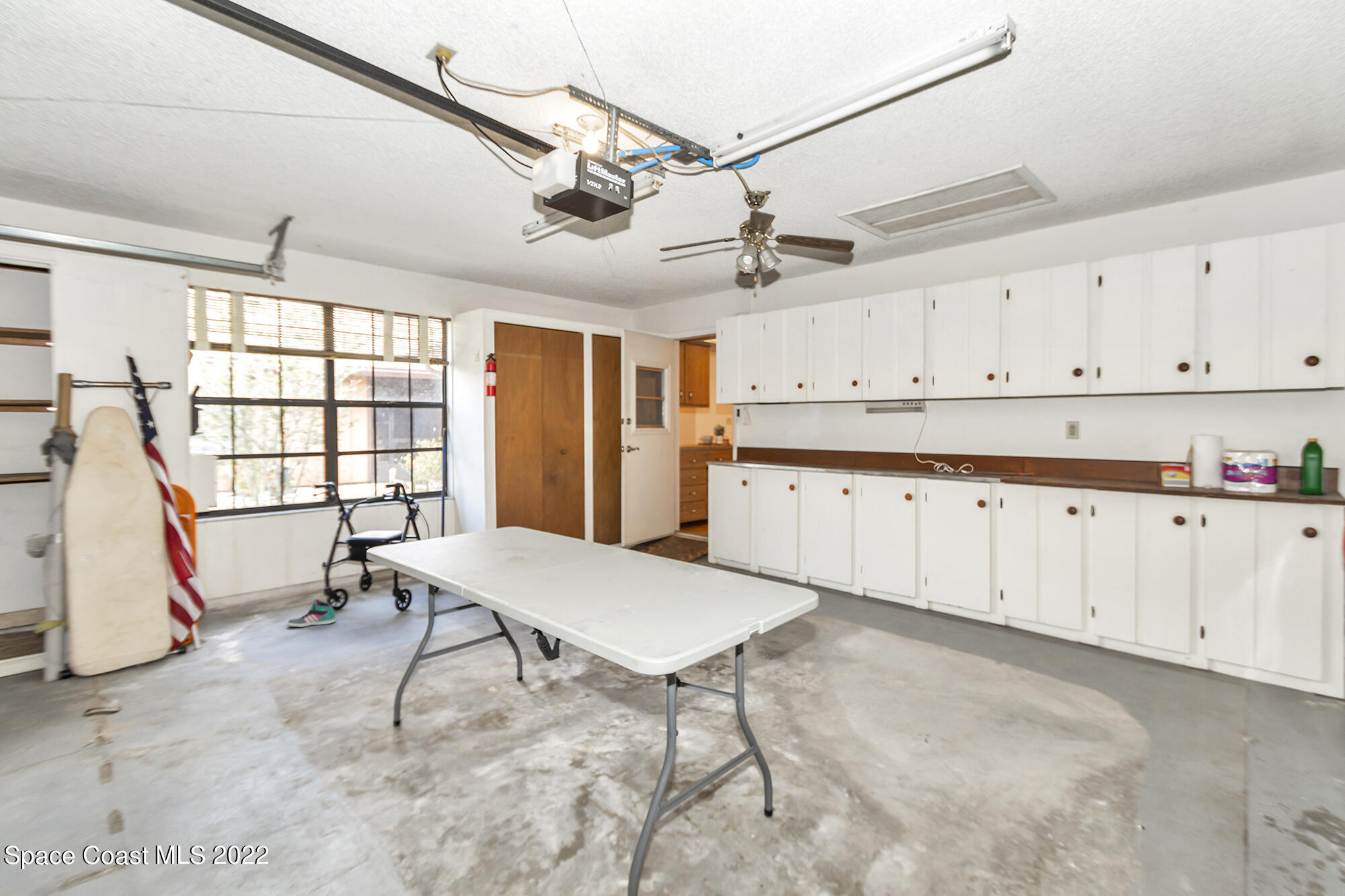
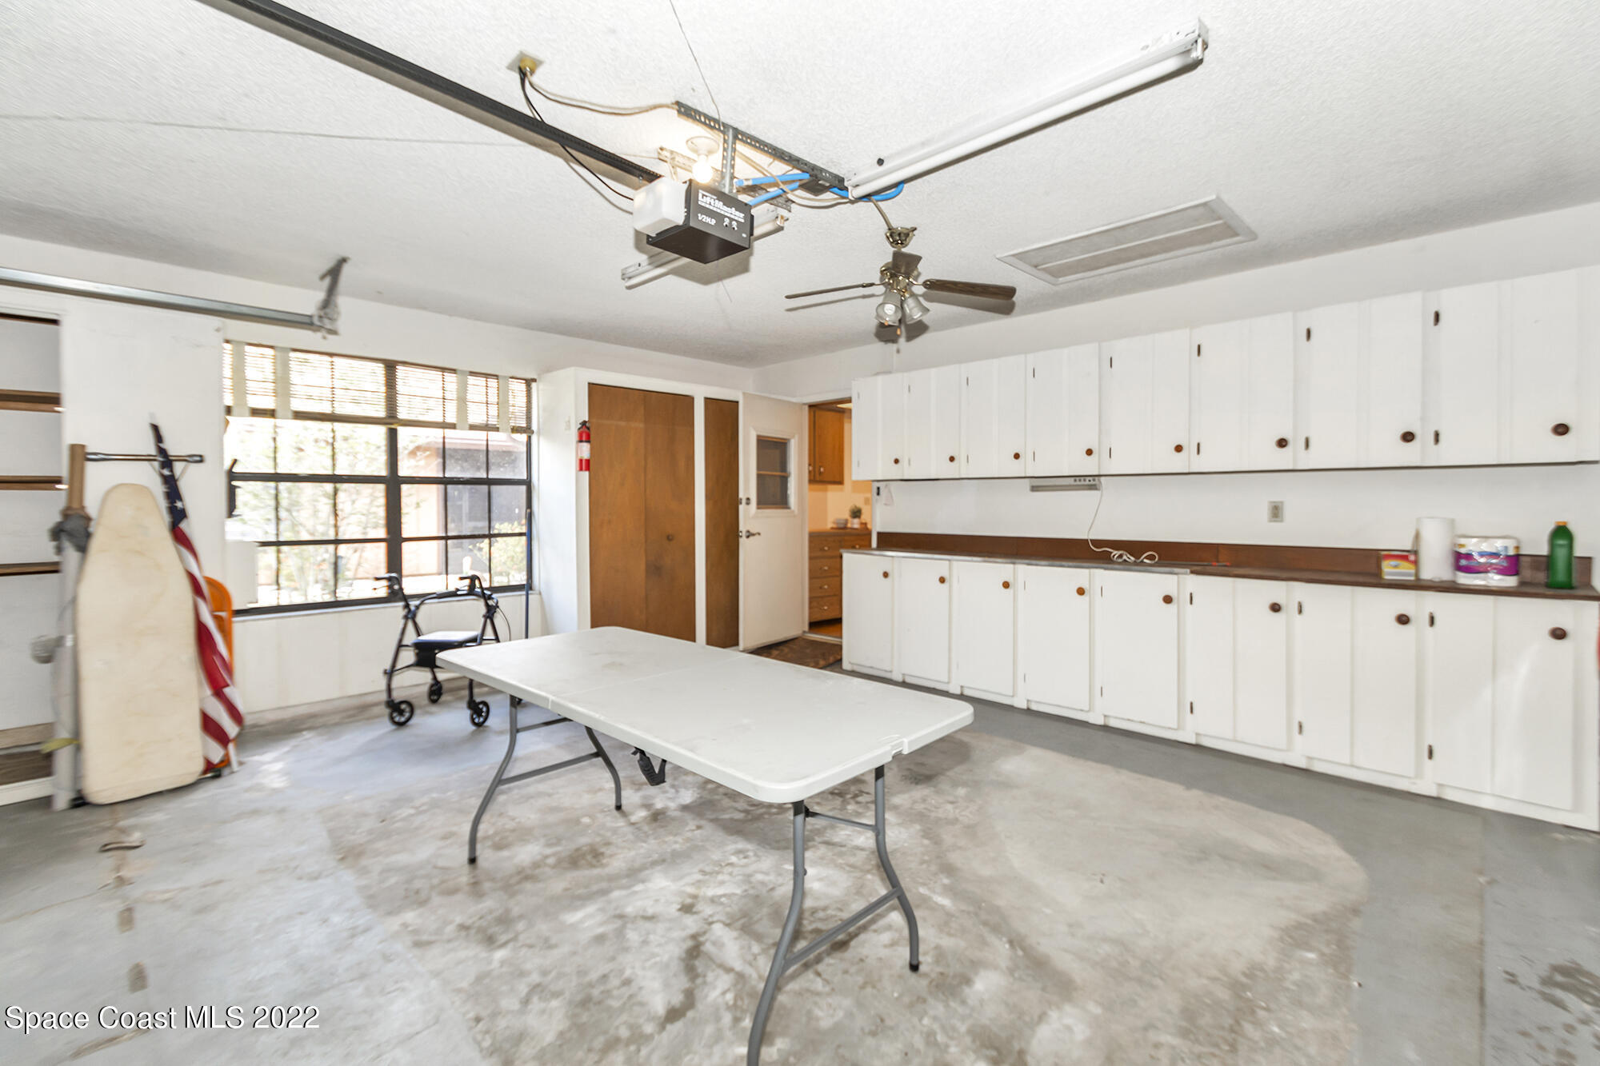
- sneaker [286,598,336,628]
